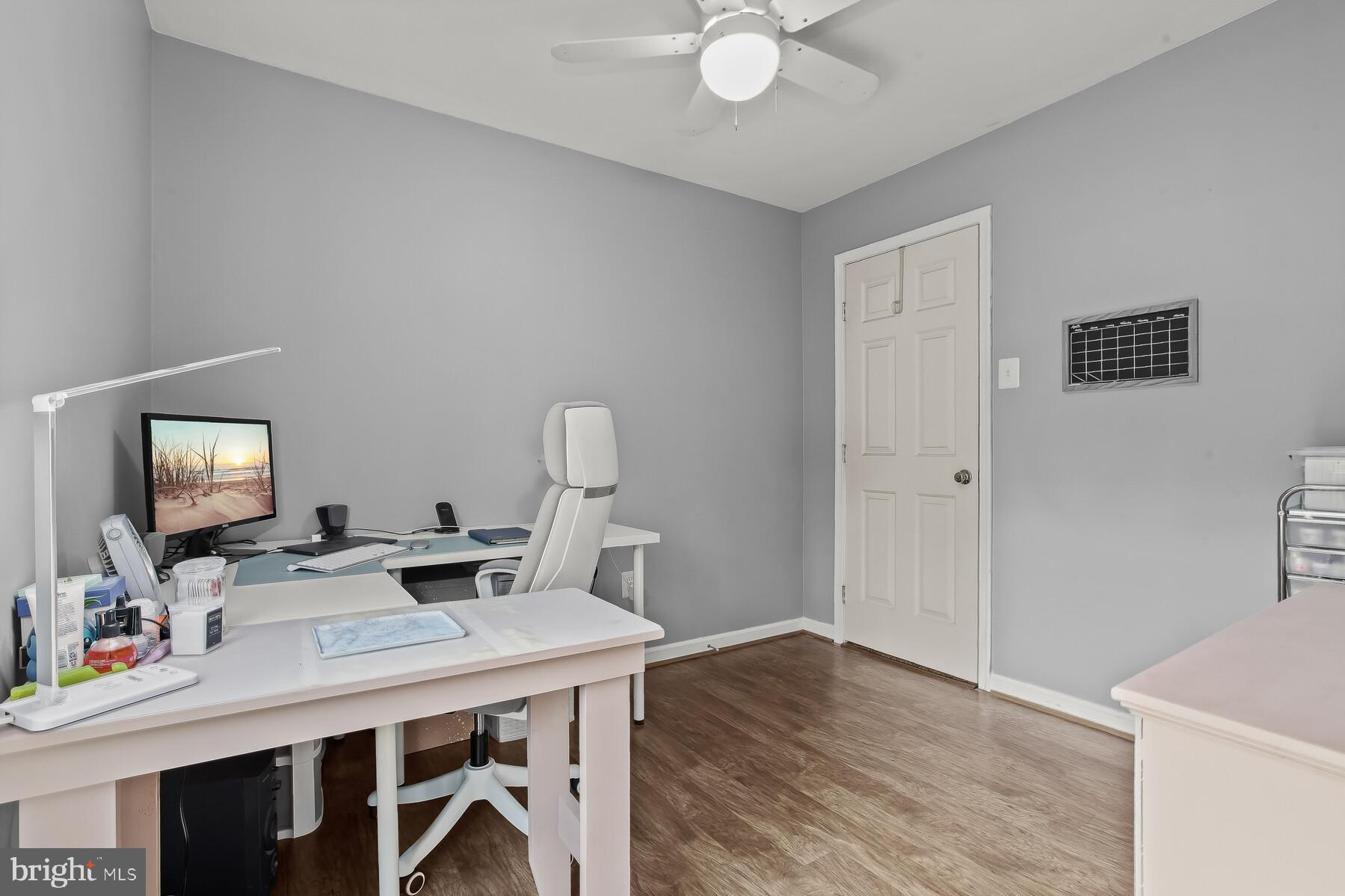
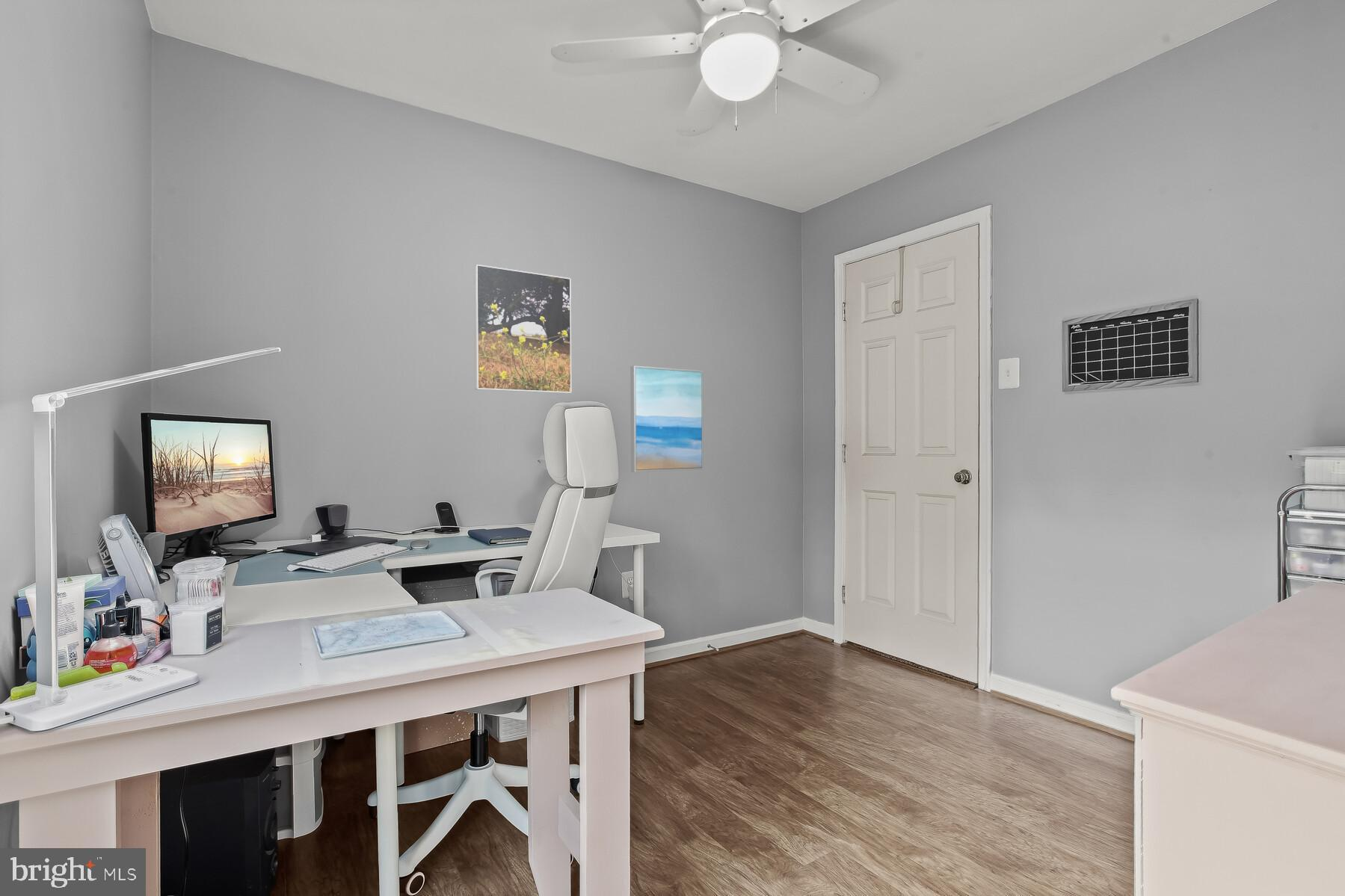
+ wall art [630,365,704,473]
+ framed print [474,264,572,394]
